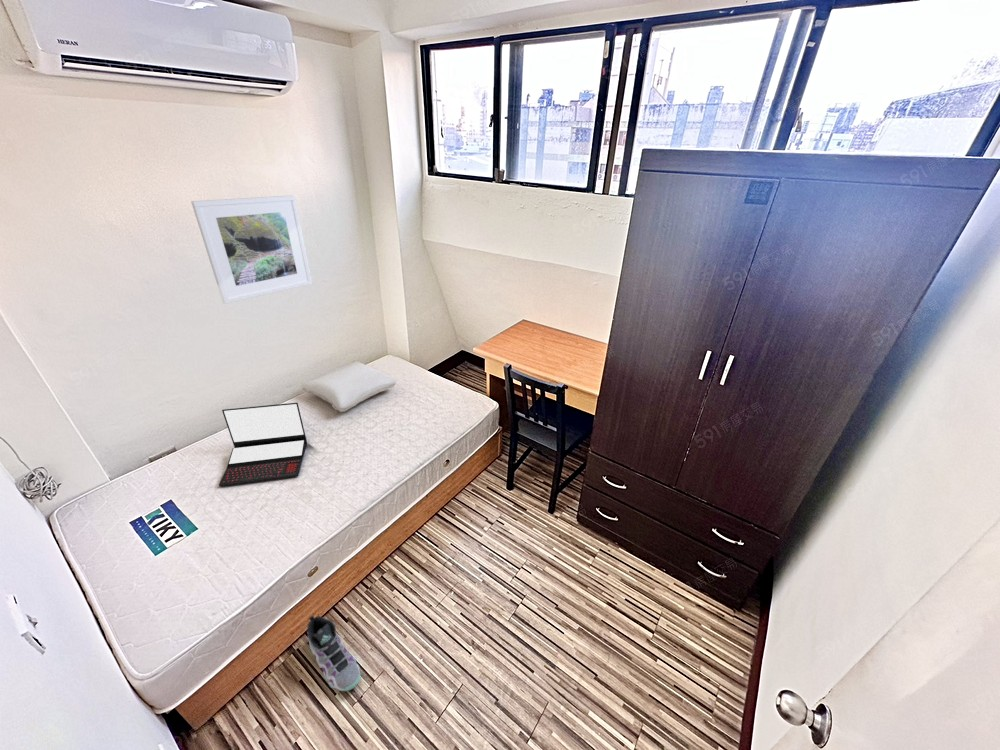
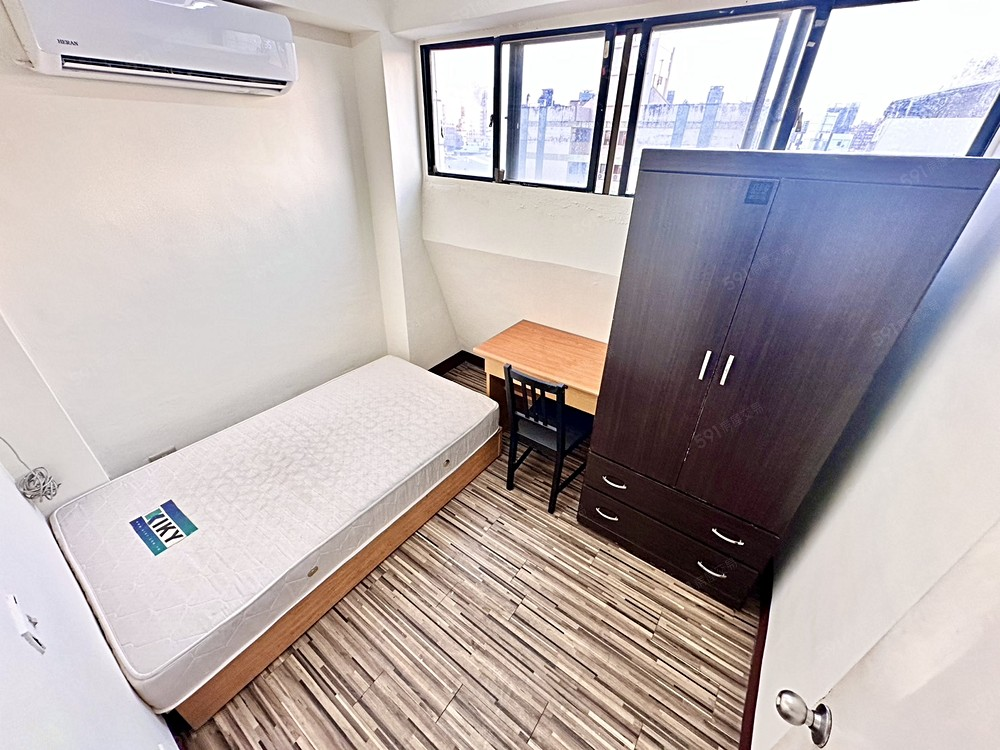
- sneaker [307,614,362,692]
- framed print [190,194,313,305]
- laptop [218,402,308,488]
- pillow [300,360,397,413]
